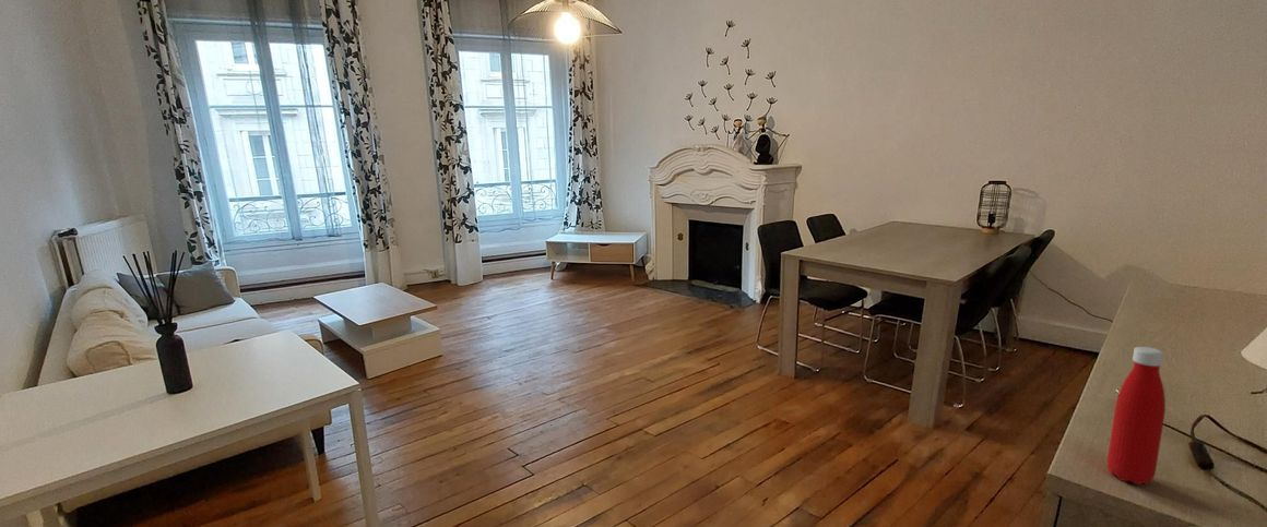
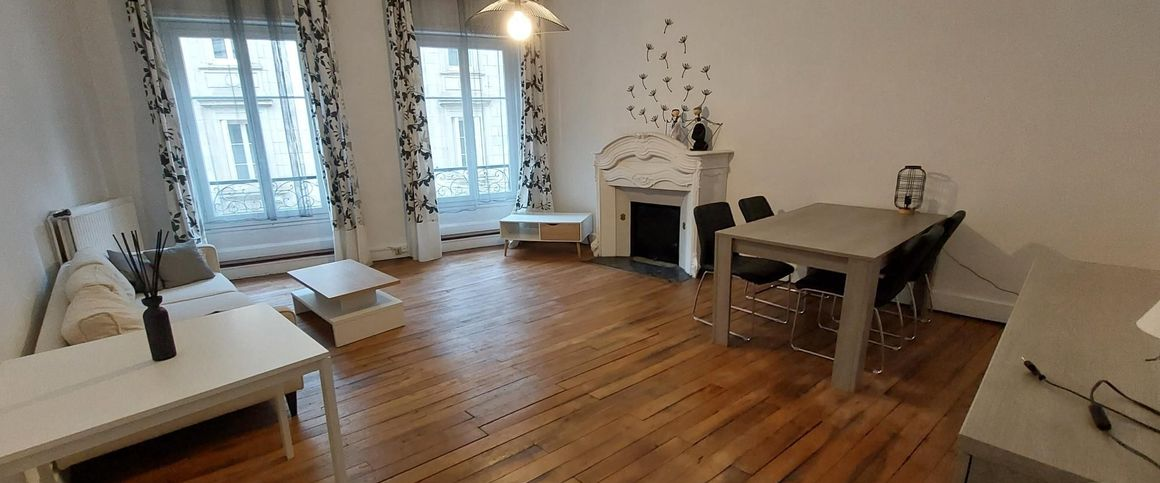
- bottle [1105,346,1167,486]
